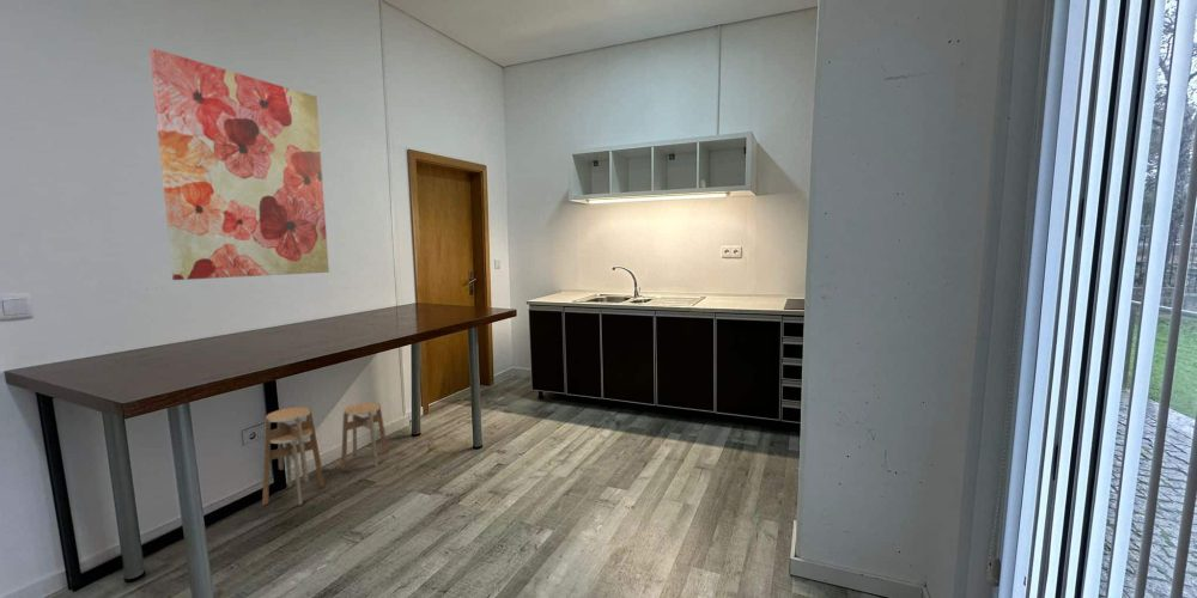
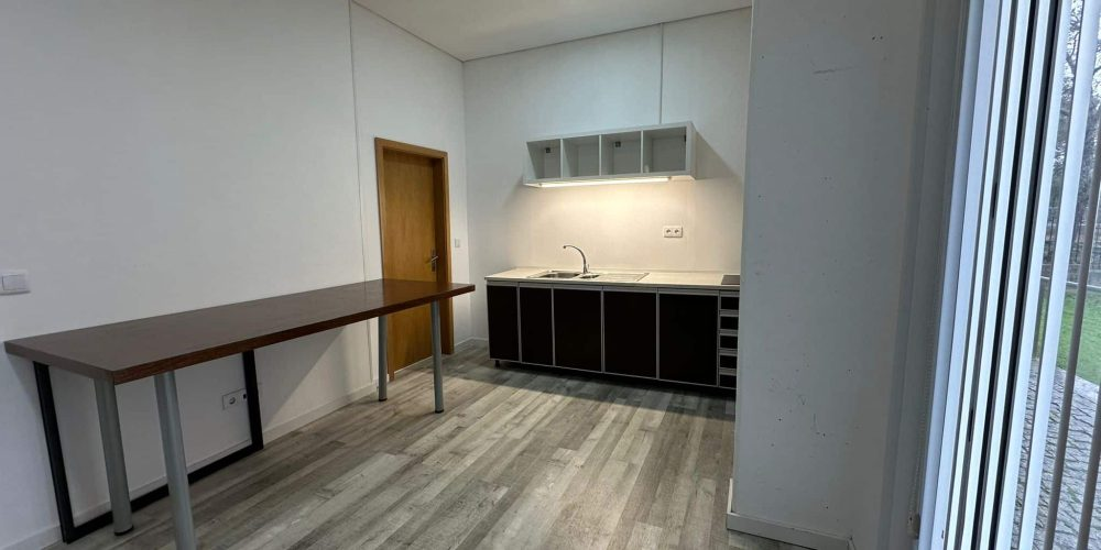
- stool [261,402,389,506]
- wall art [148,48,330,281]
